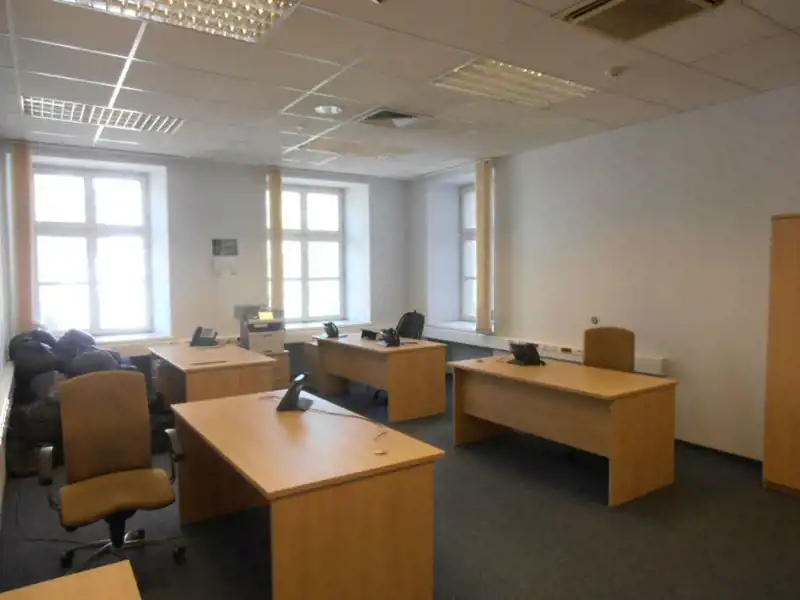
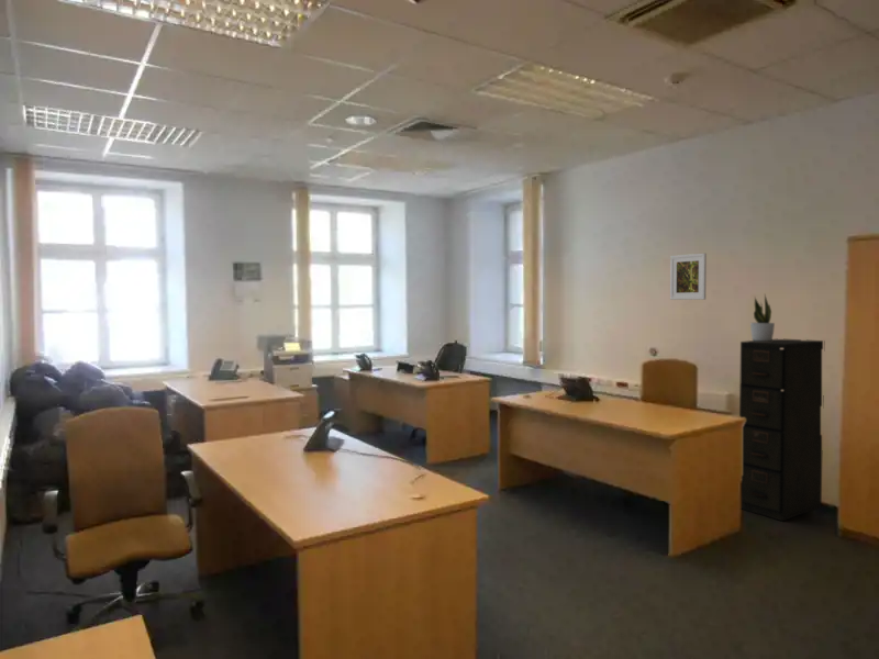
+ potted plant [749,294,776,342]
+ filing cabinet [738,338,824,523]
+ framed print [669,253,708,301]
